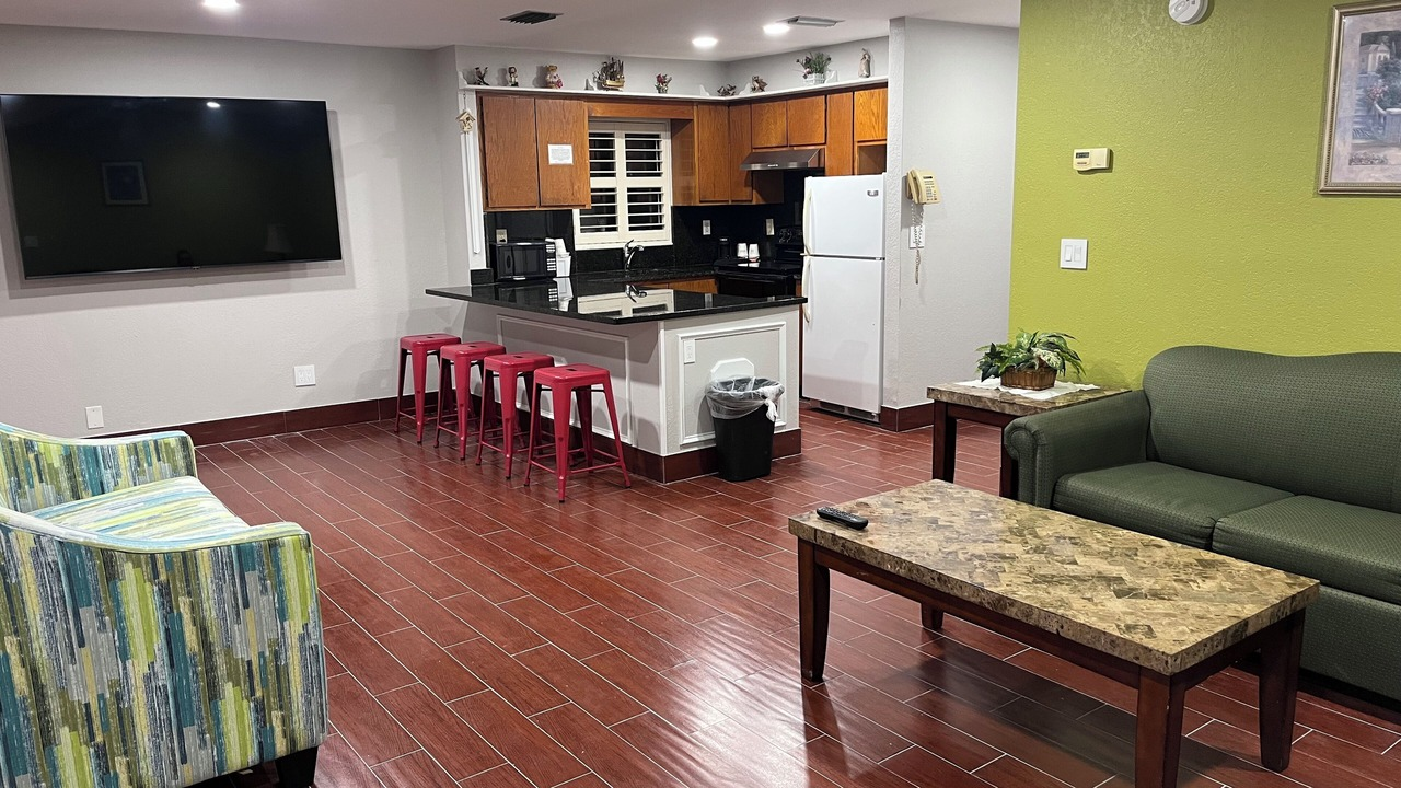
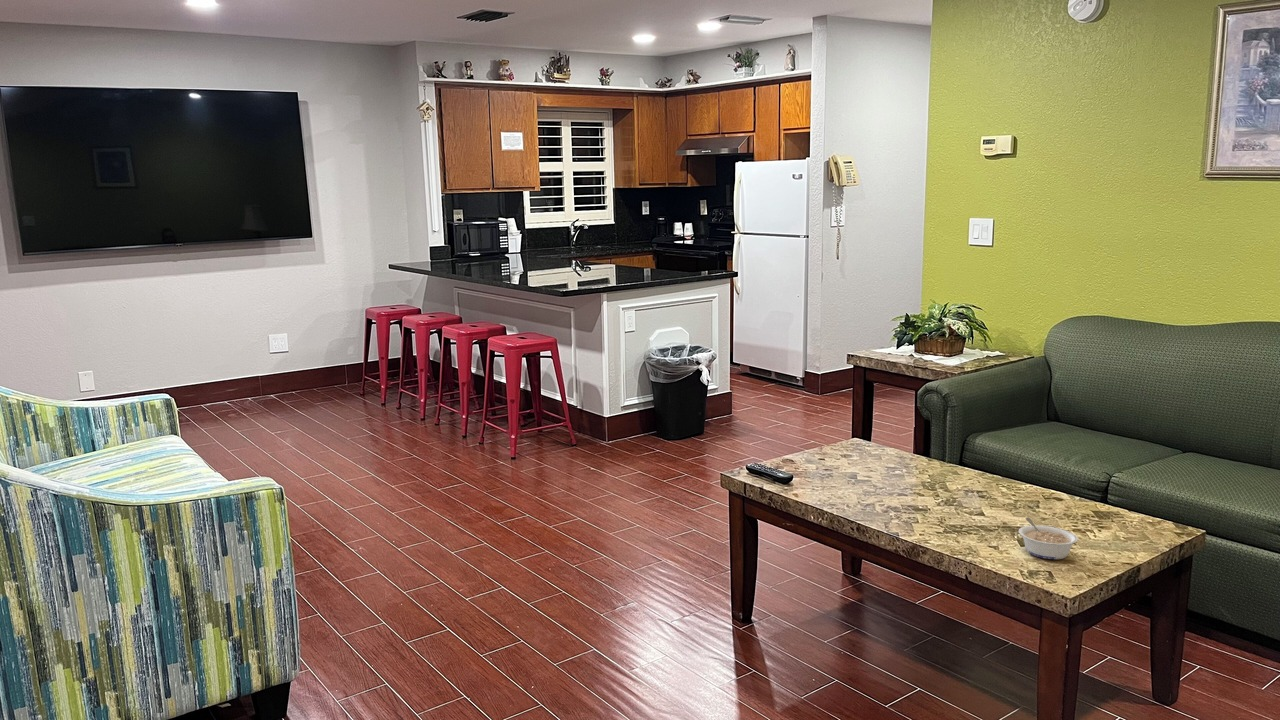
+ legume [1018,517,1079,560]
